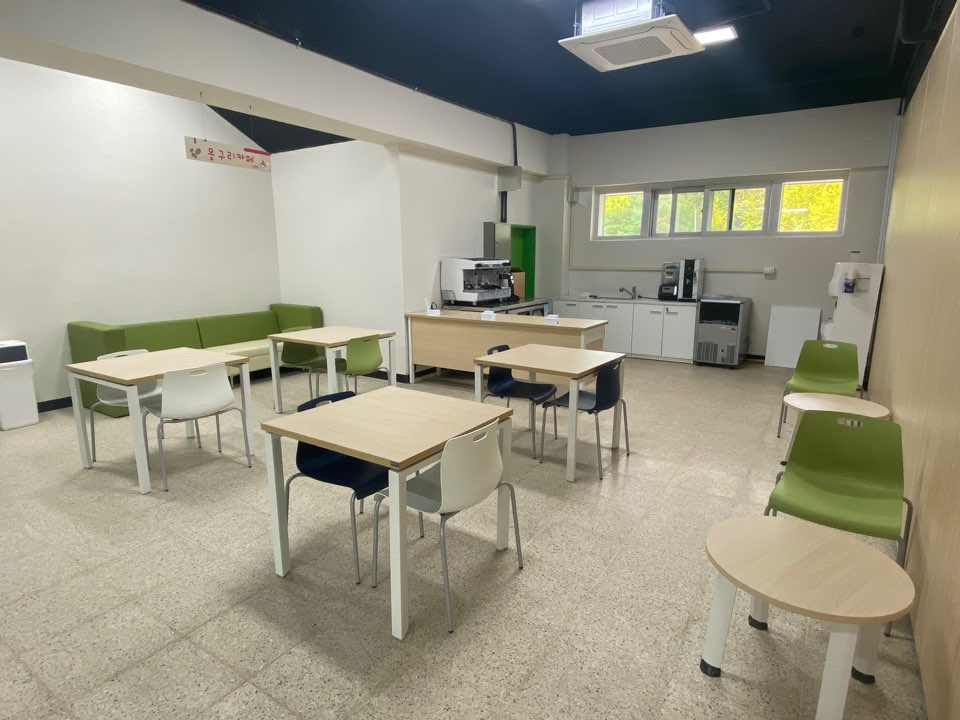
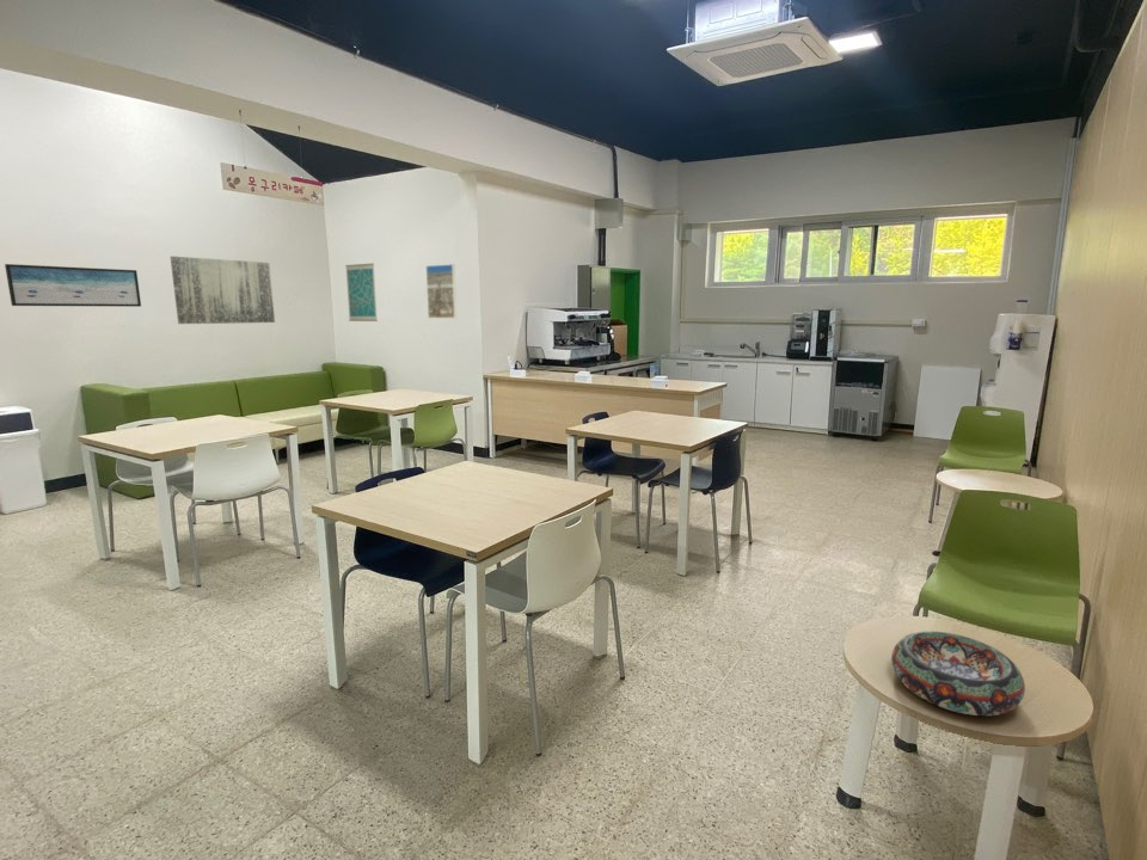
+ decorative bowl [890,631,1026,717]
+ wall art [344,263,379,322]
+ wall art [4,263,142,308]
+ wall art [170,256,276,325]
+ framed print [425,263,458,319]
